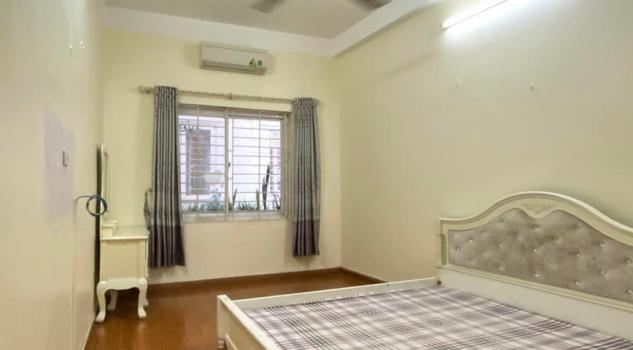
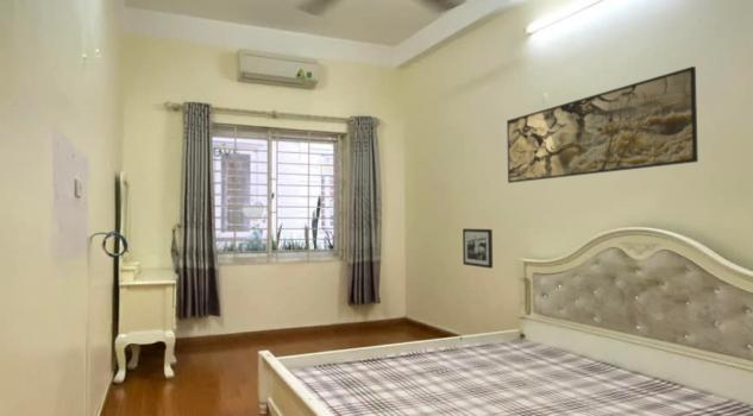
+ picture frame [462,227,494,270]
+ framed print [506,65,699,184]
